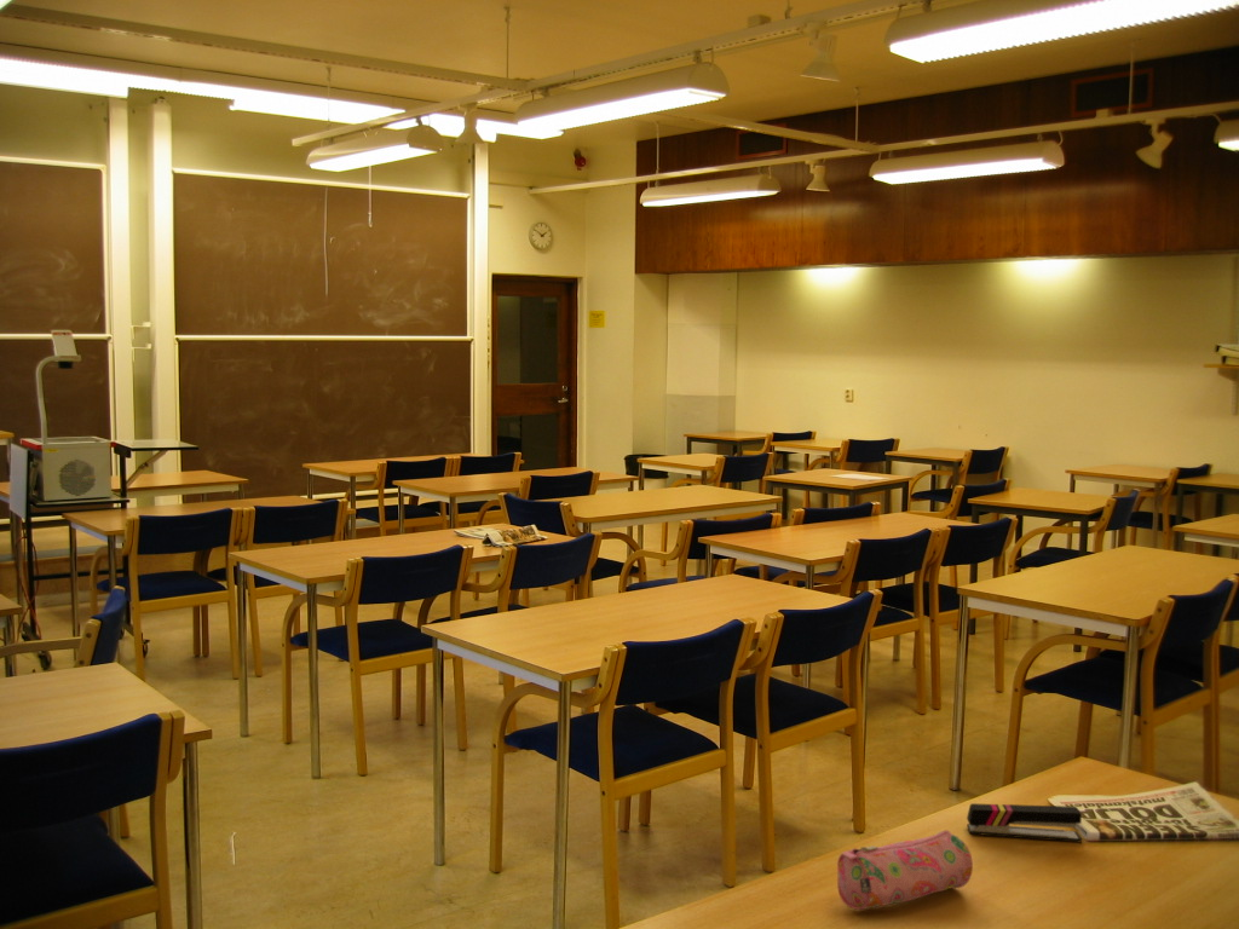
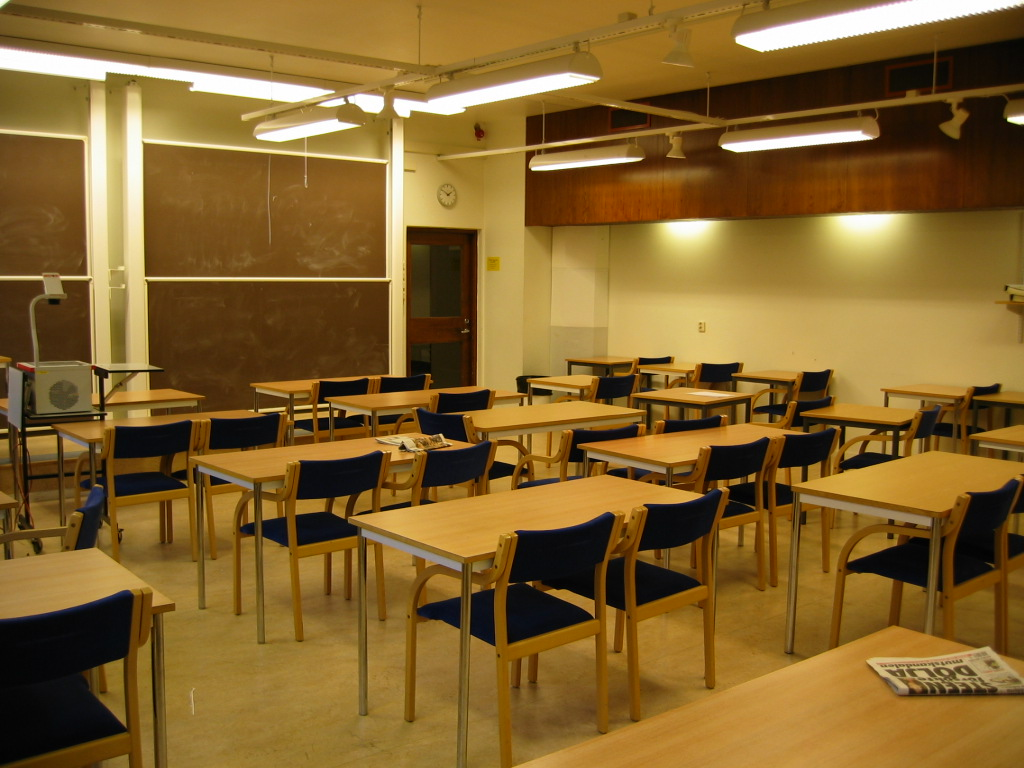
- stapler [966,802,1083,843]
- pencil case [836,829,974,911]
